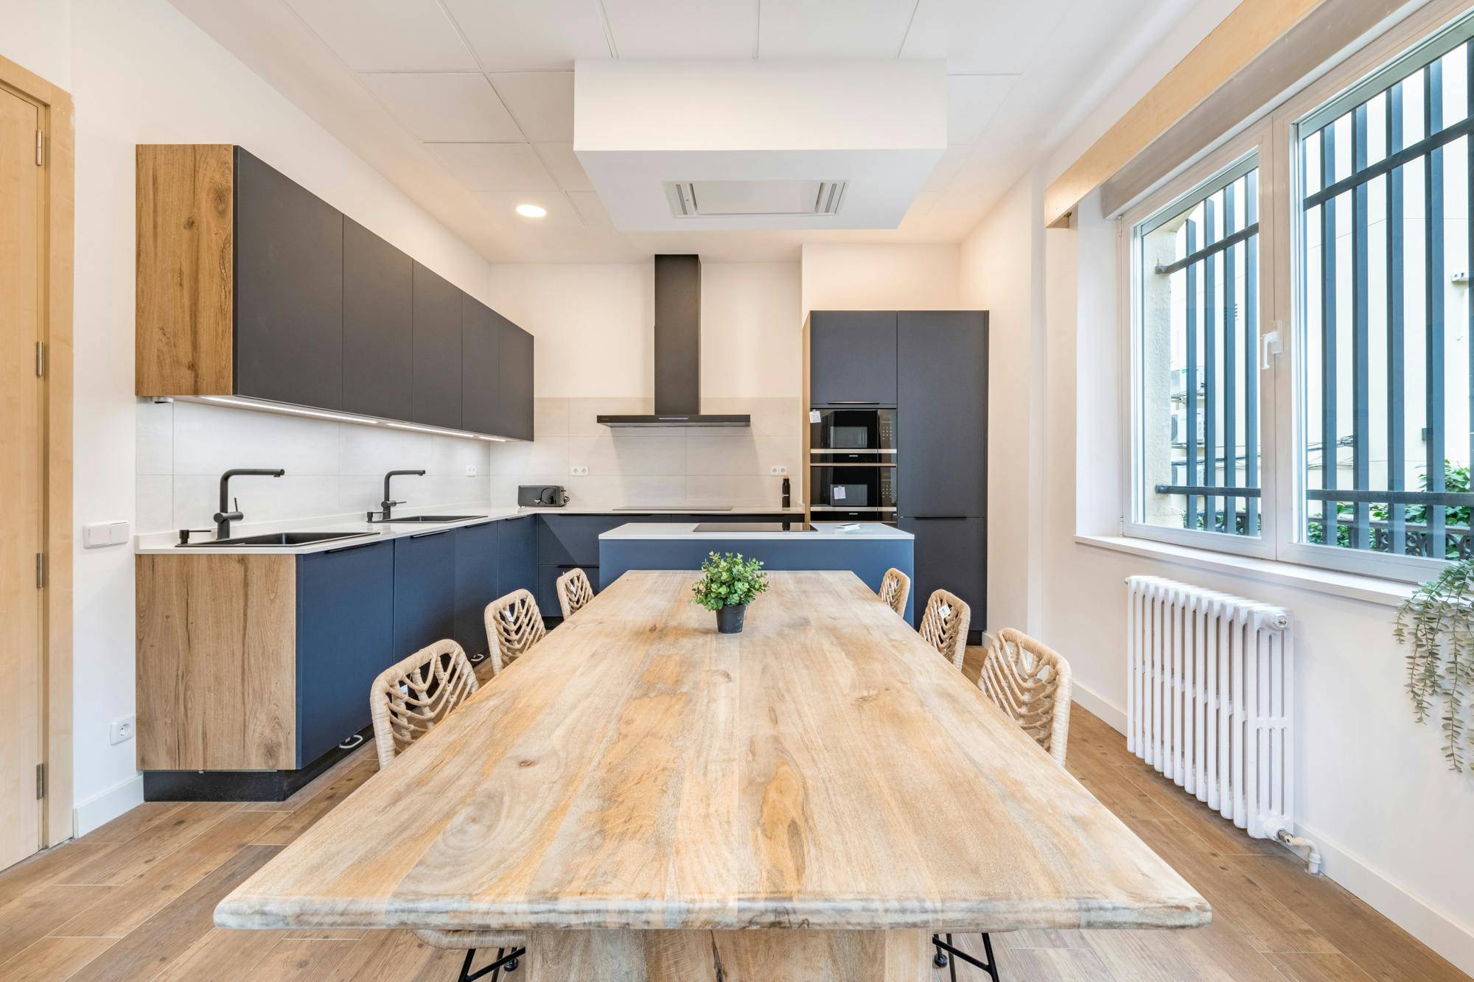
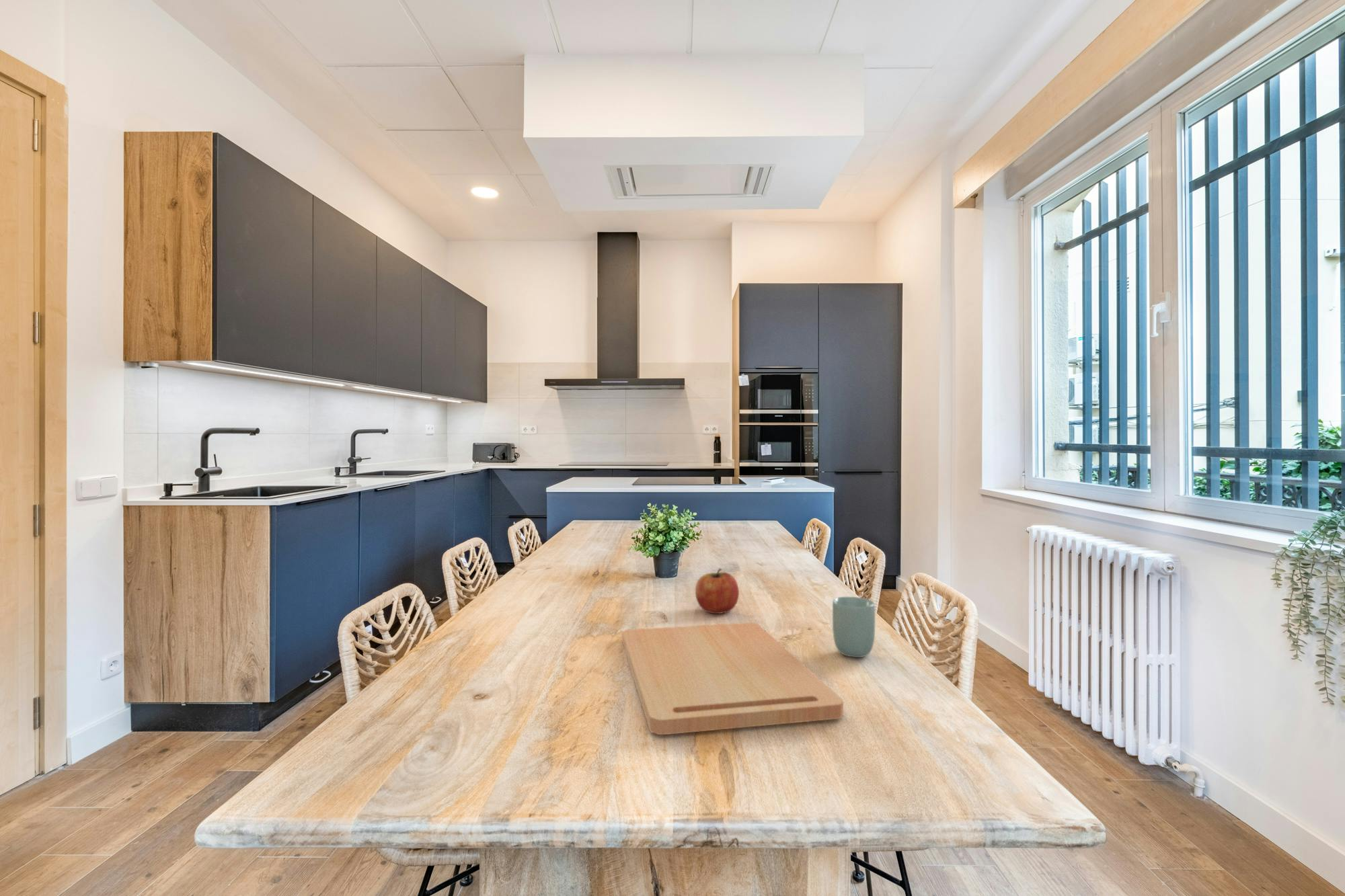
+ cutting board [621,622,844,735]
+ cup [832,596,876,658]
+ fruit [695,568,740,614]
